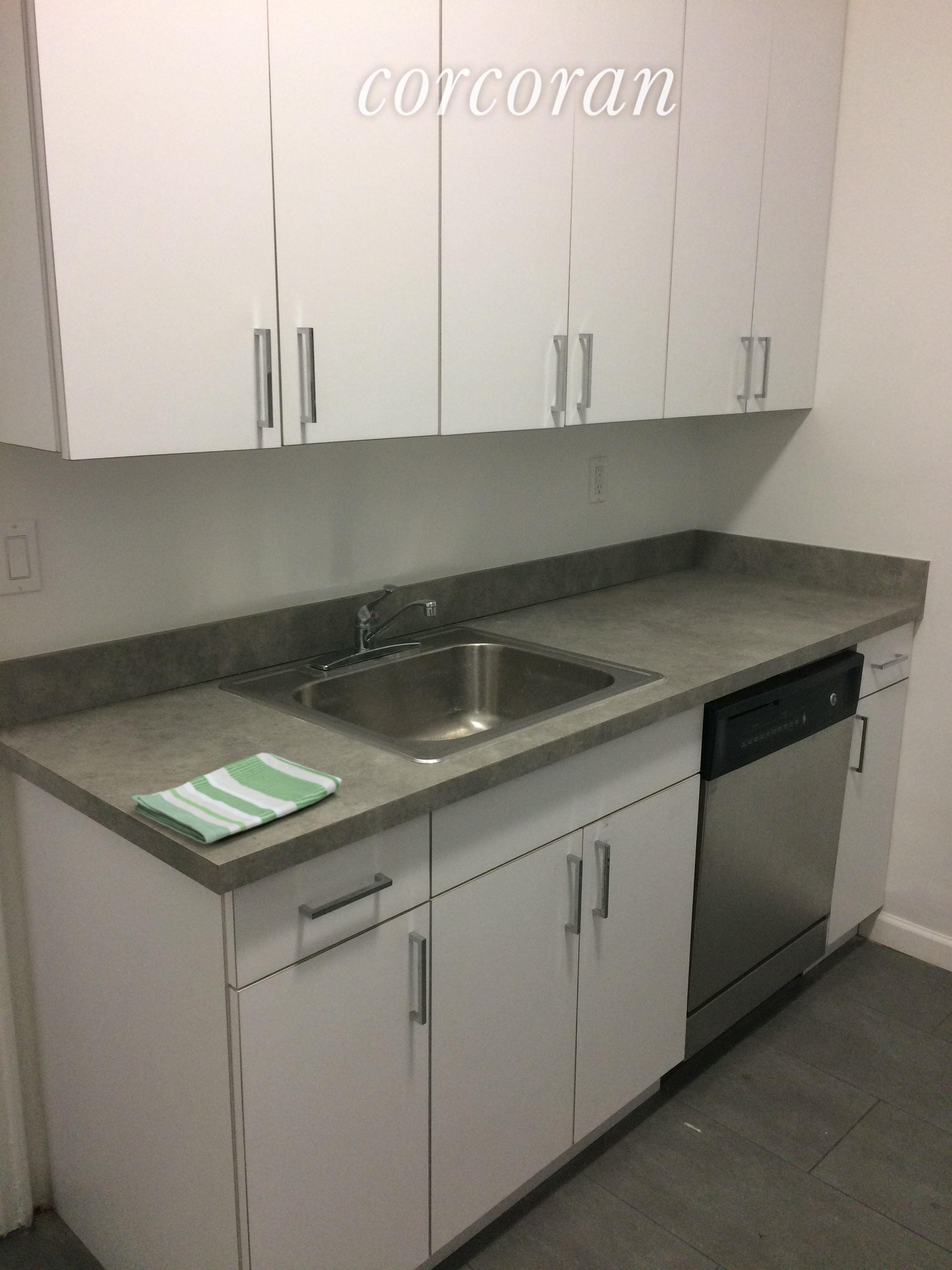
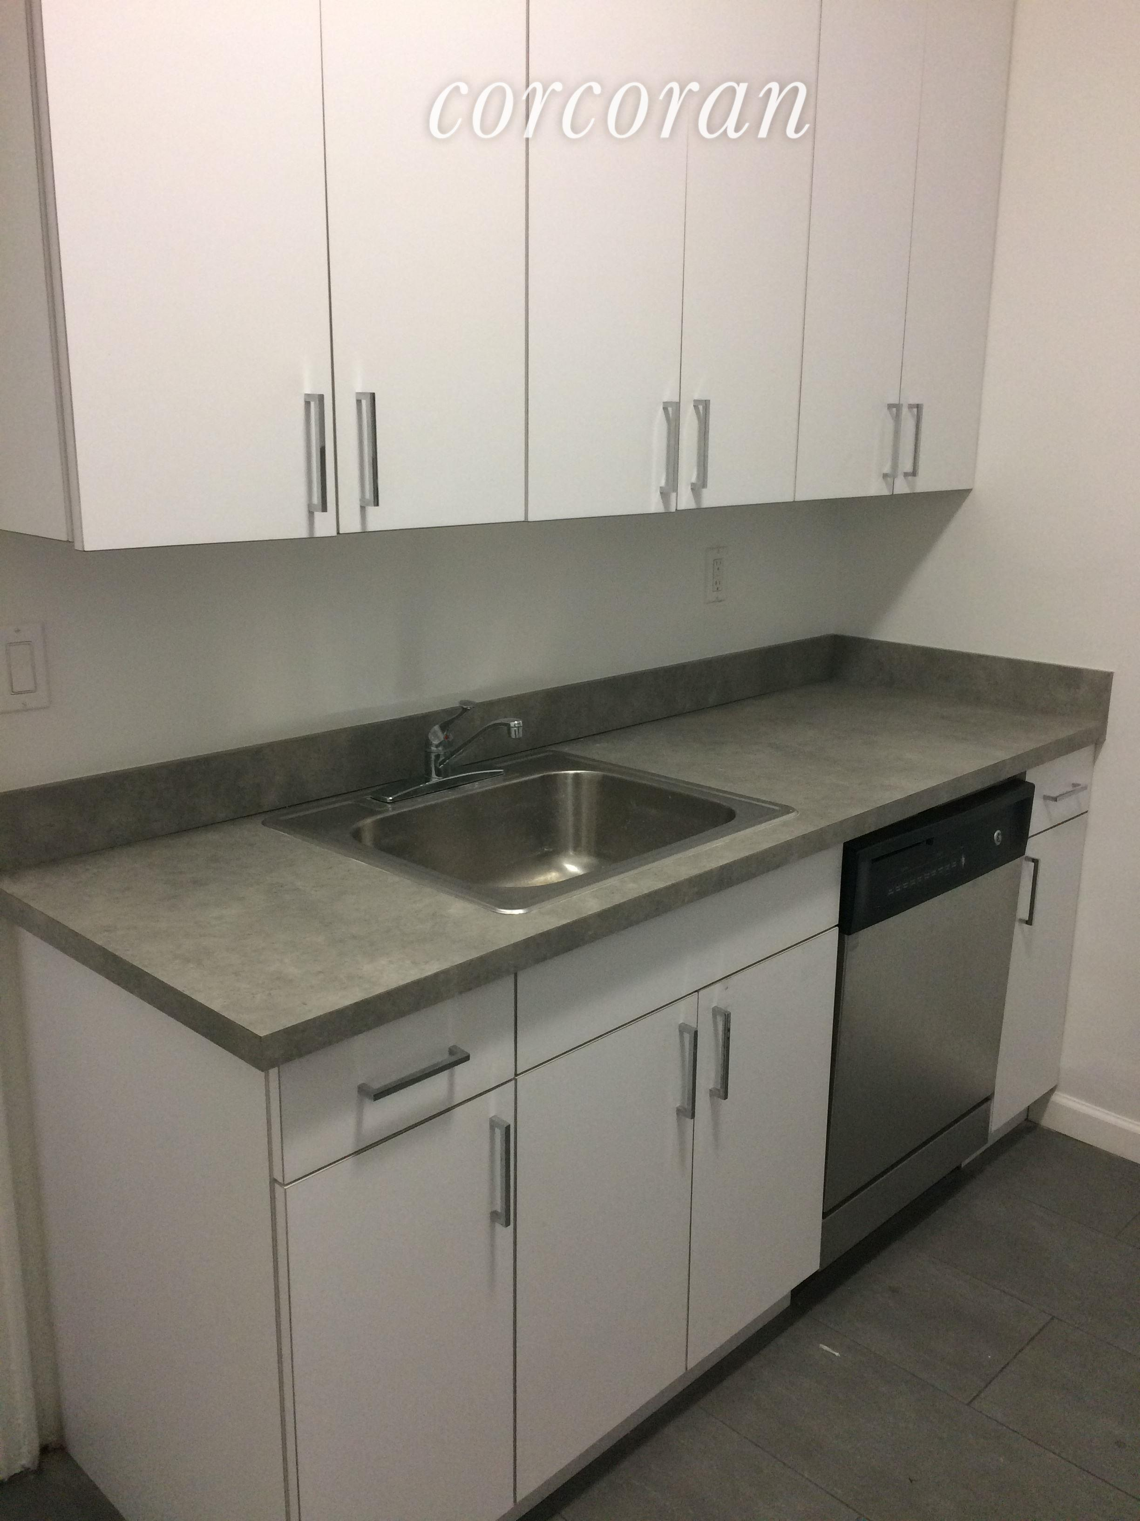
- dish towel [129,752,342,844]
